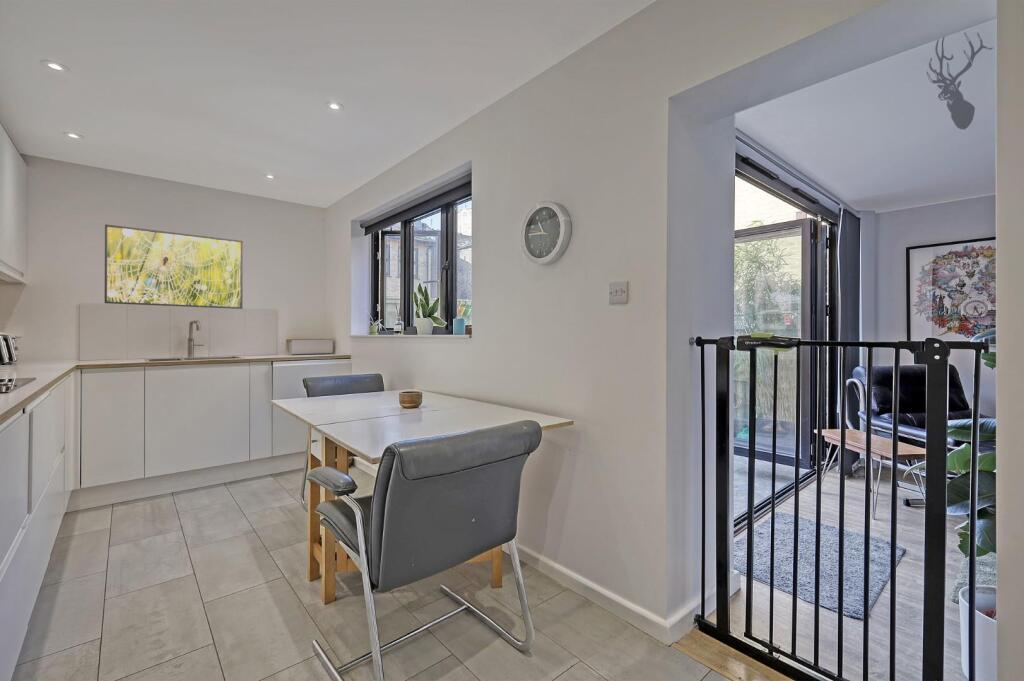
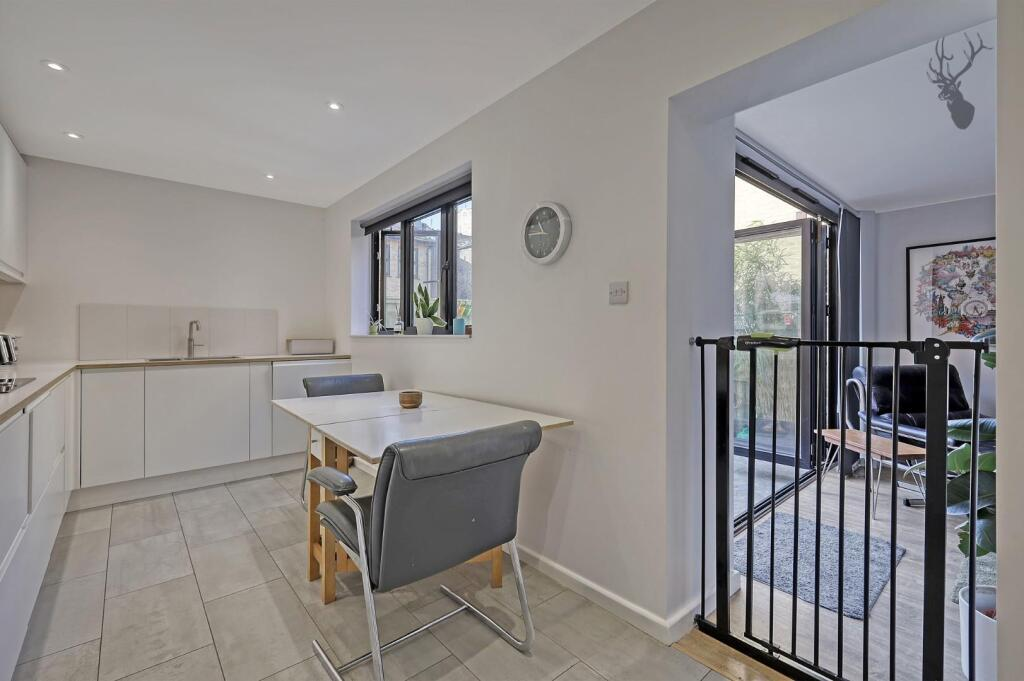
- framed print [104,223,244,310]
